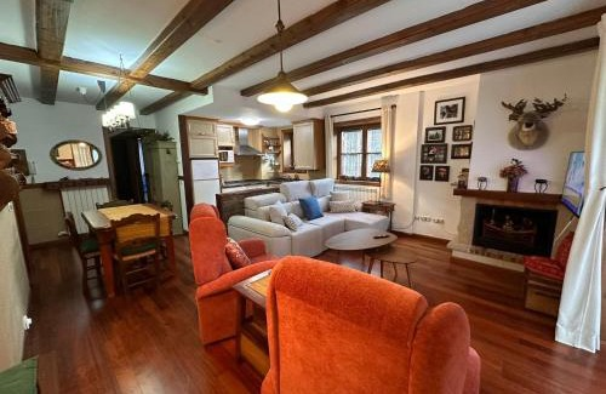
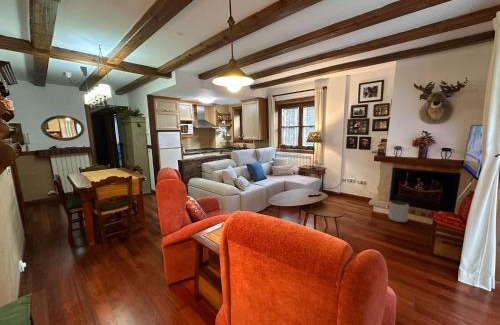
+ plant pot [387,199,410,223]
